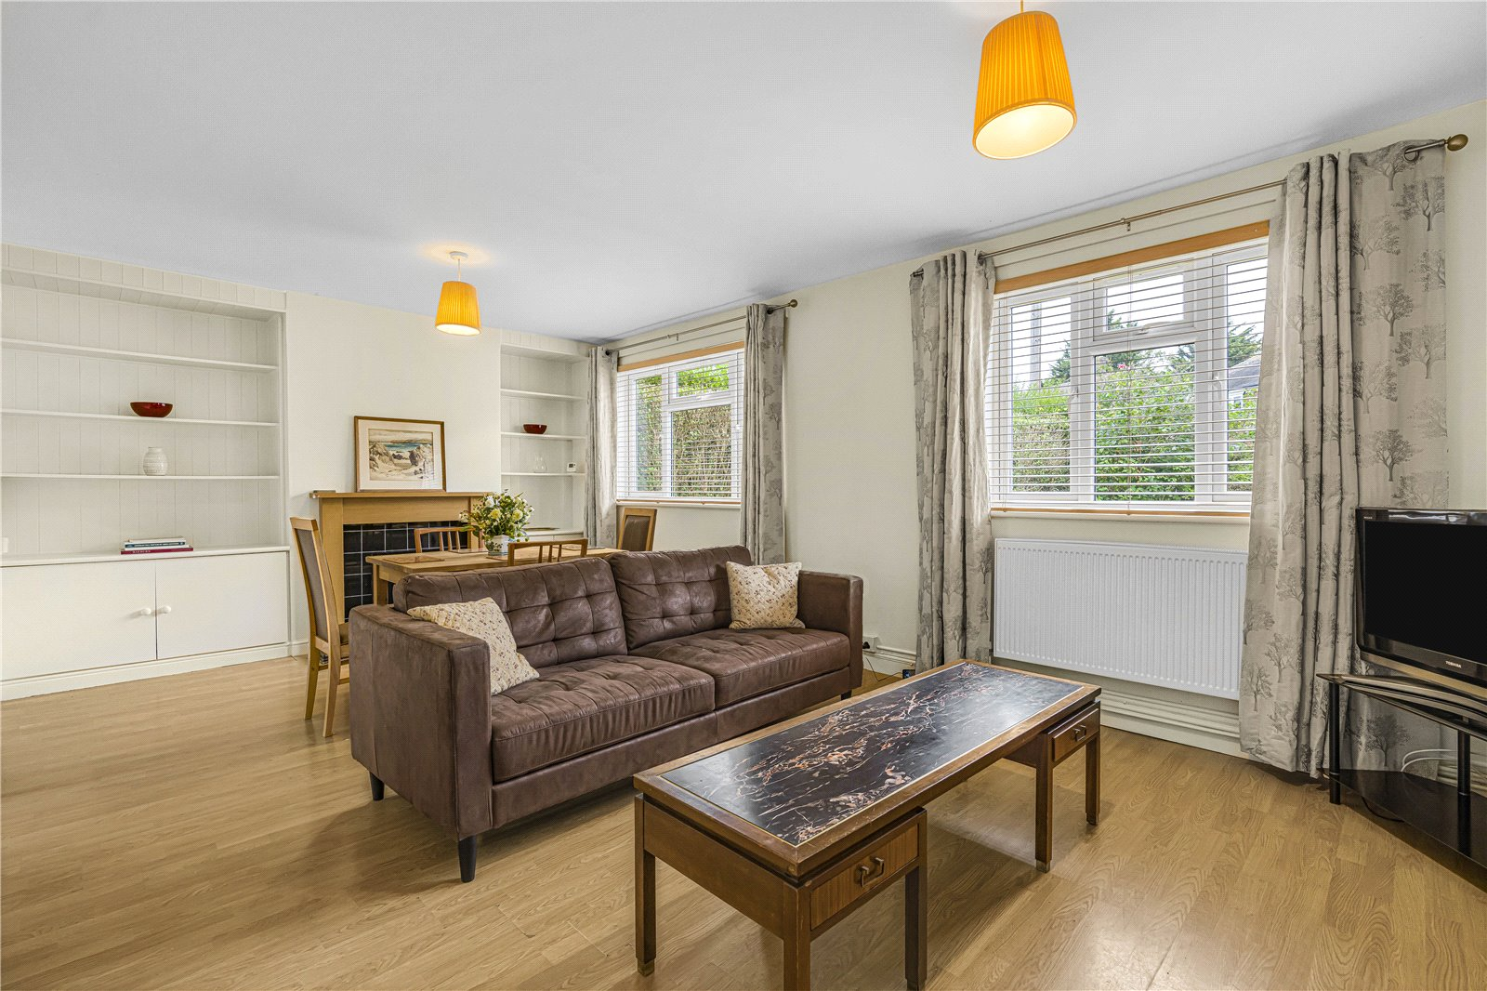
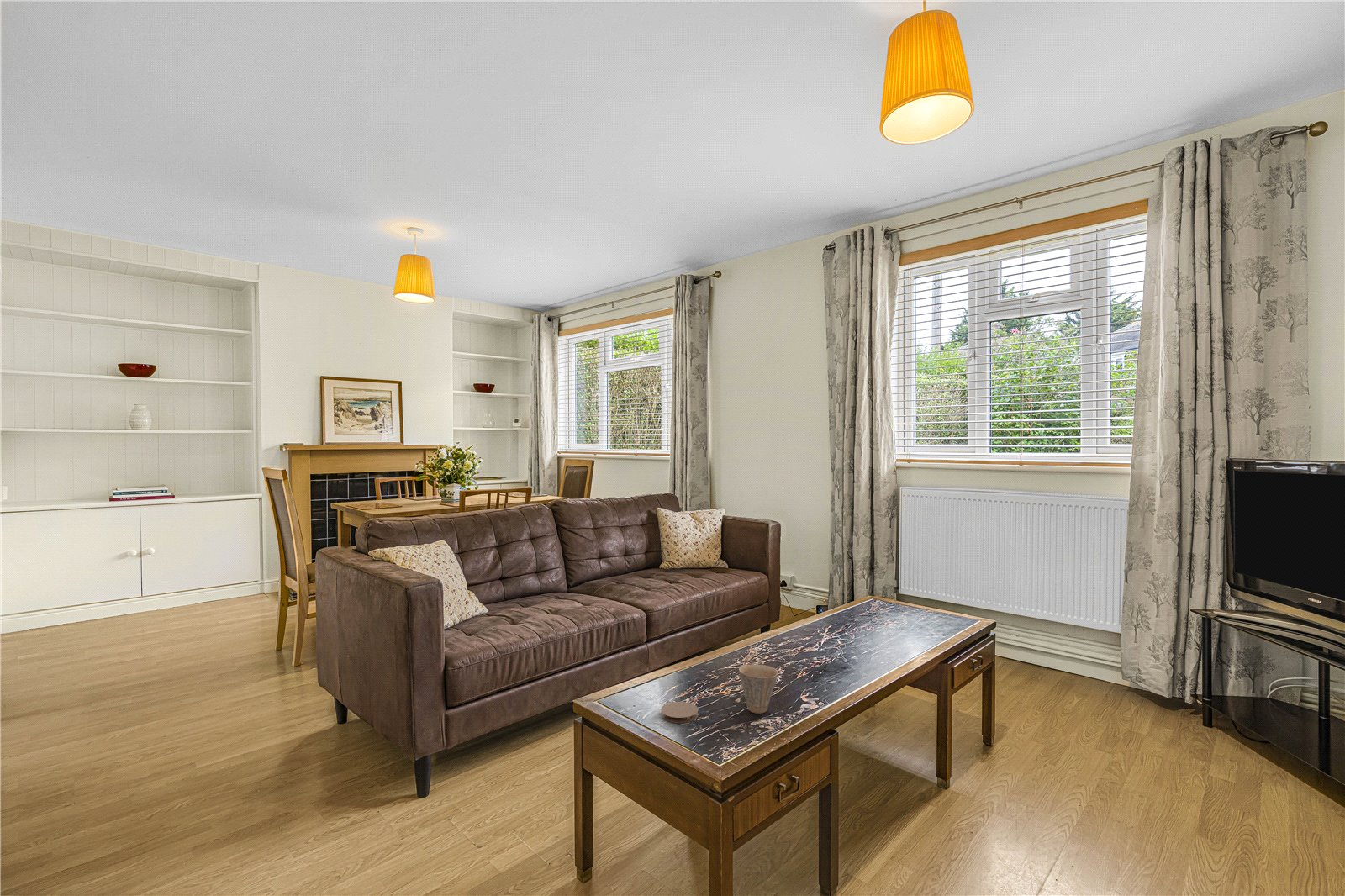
+ coaster [660,701,699,724]
+ cup [738,664,779,714]
